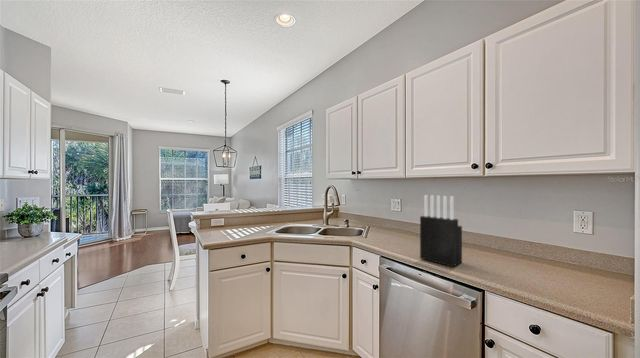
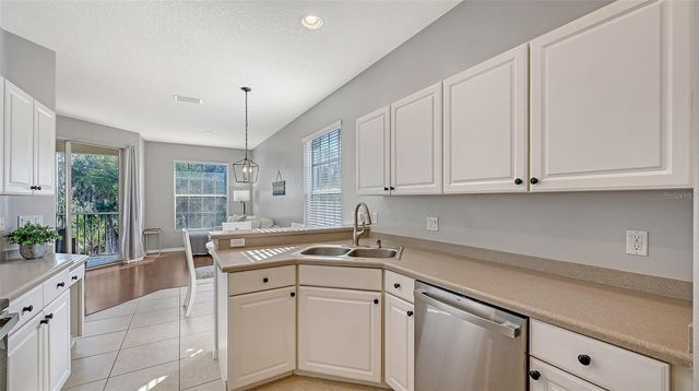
- knife block [419,194,463,268]
